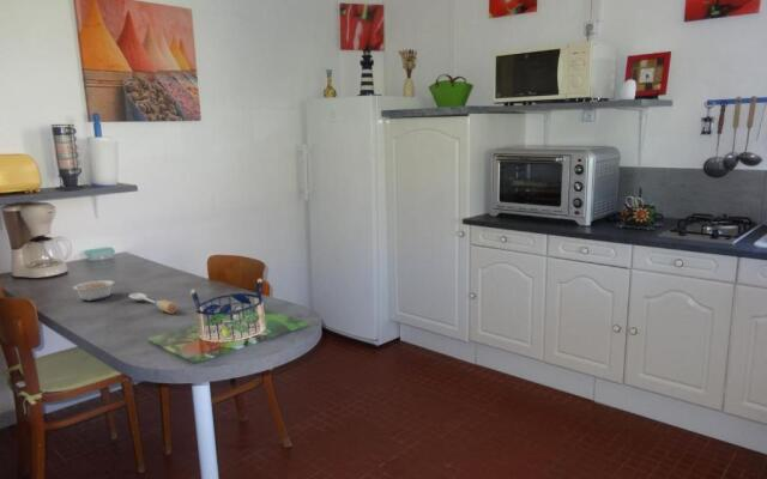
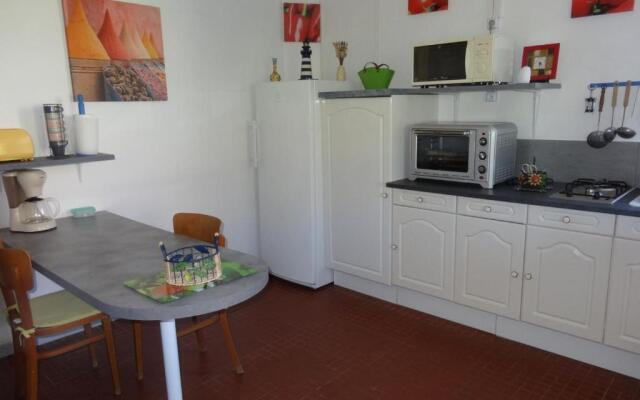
- spoon [128,292,179,315]
- legume [65,279,115,302]
